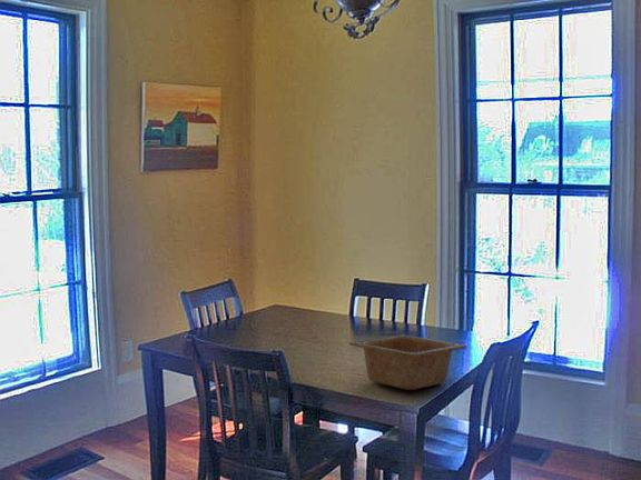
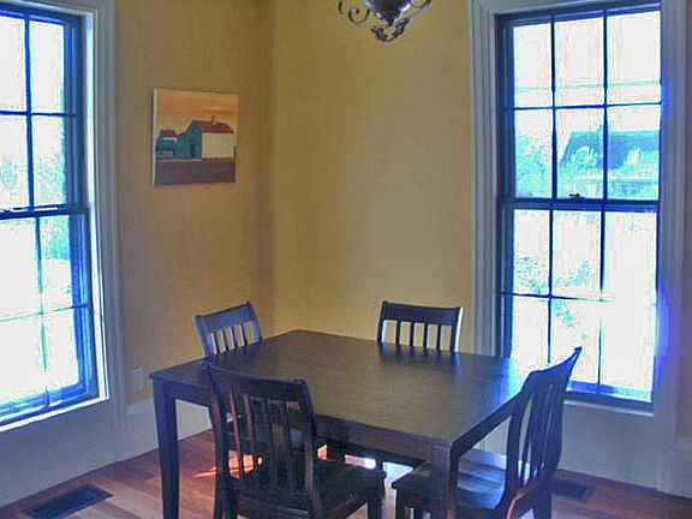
- serving bowl [348,333,467,391]
